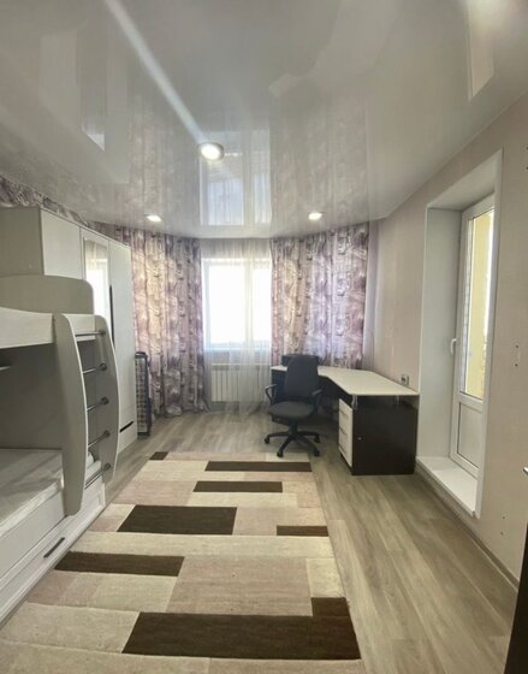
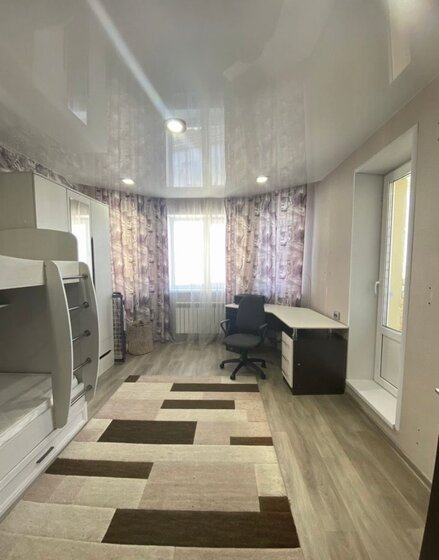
+ laundry hamper [125,319,154,356]
